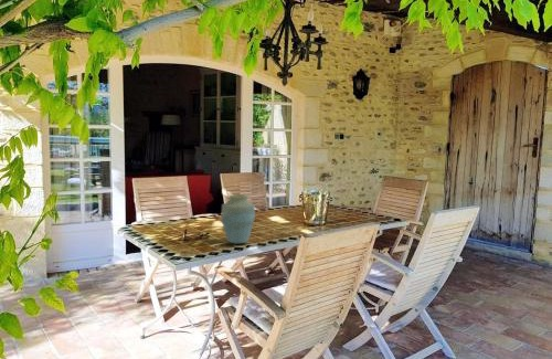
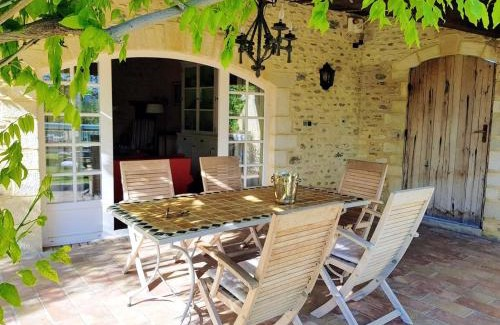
- vase [220,193,256,245]
